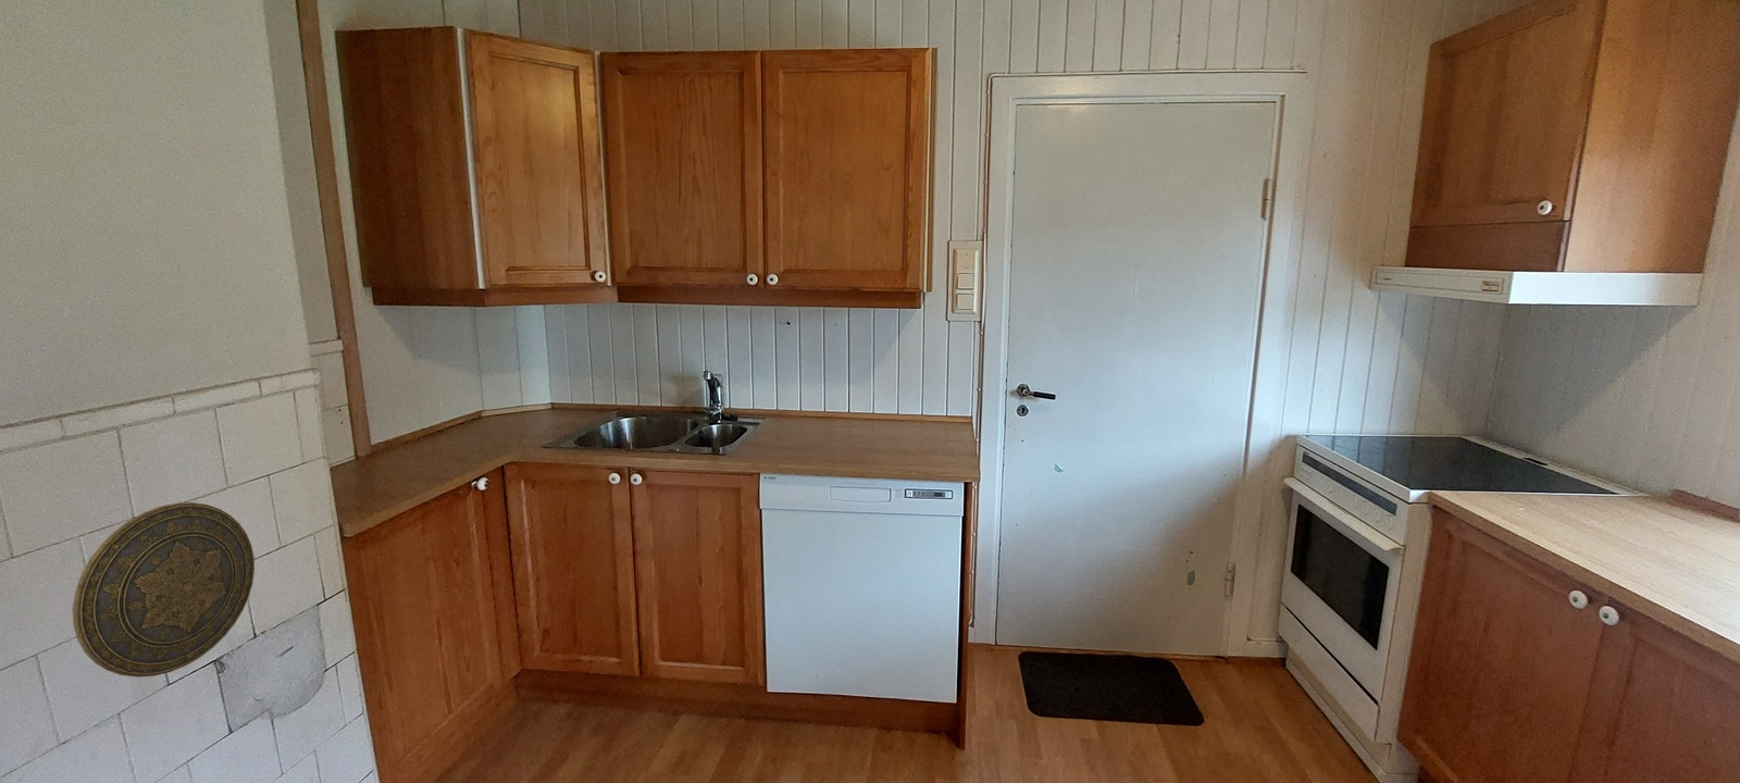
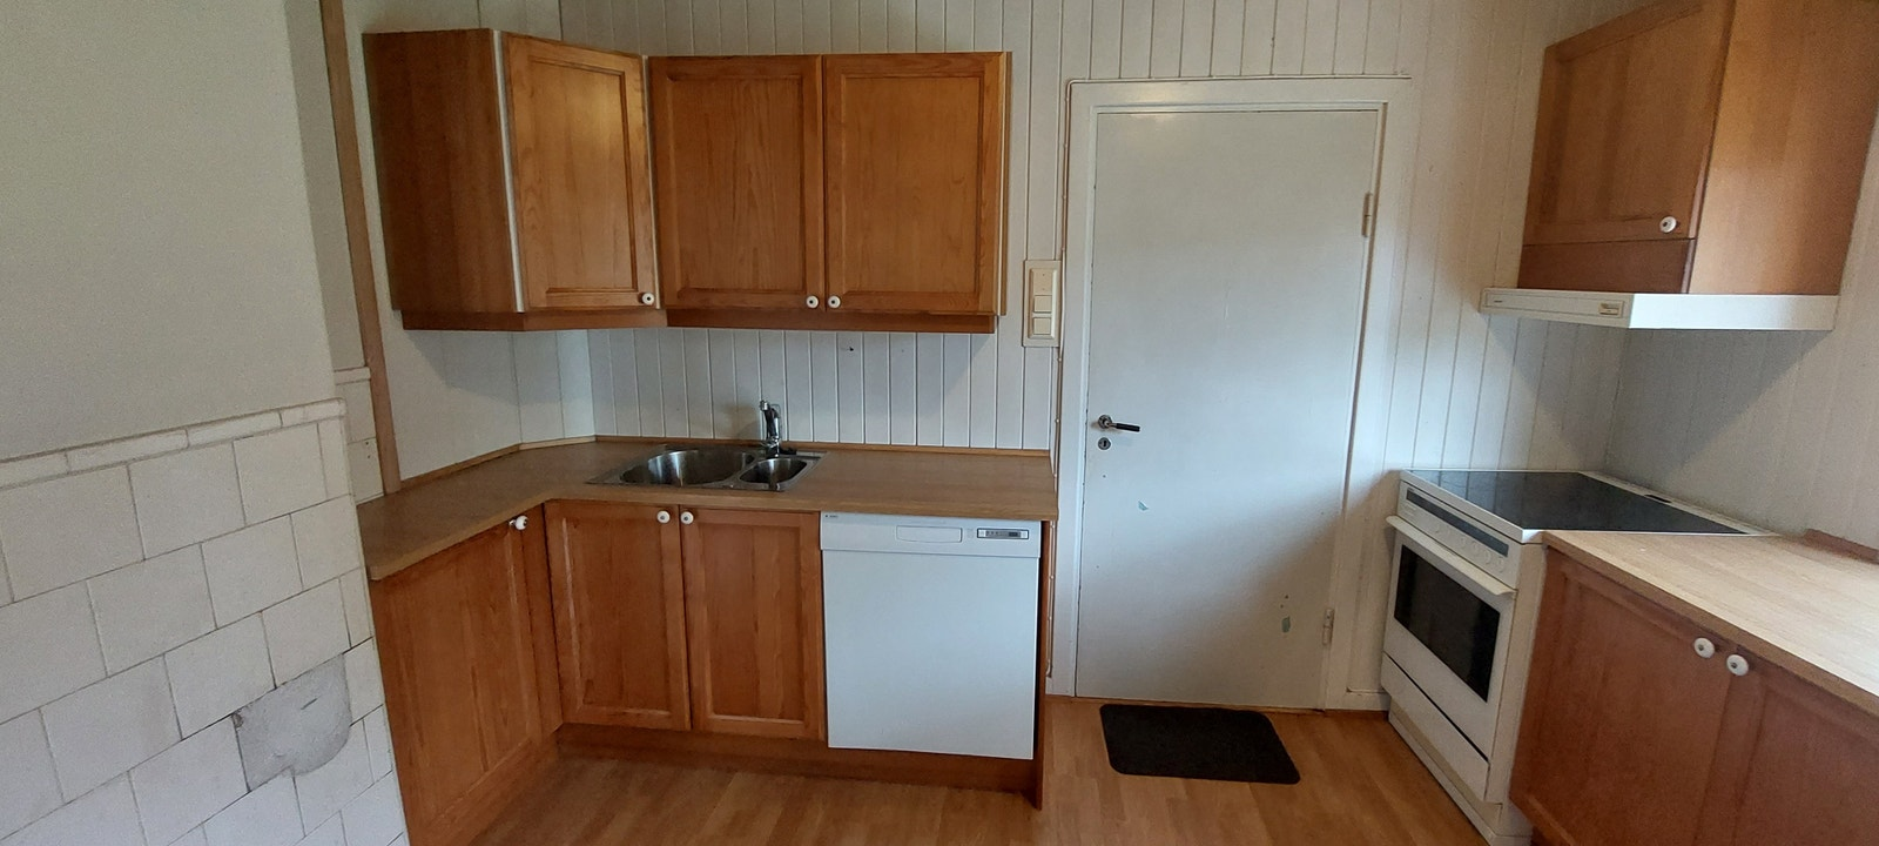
- decorative plate [72,501,255,679]
